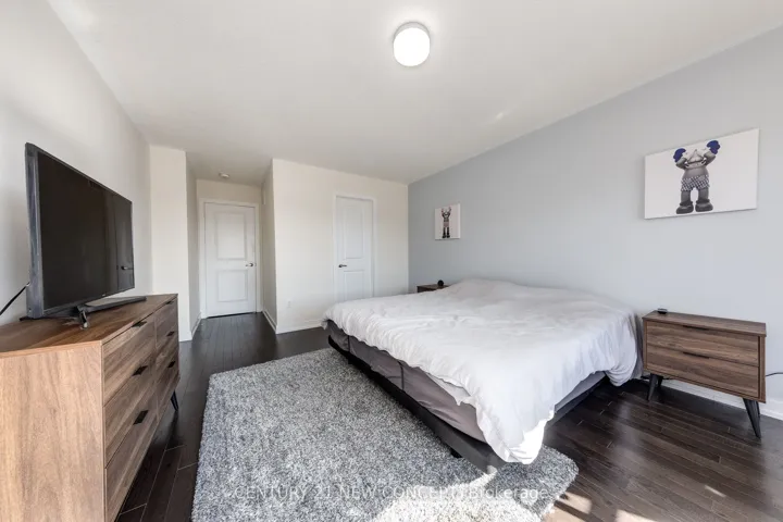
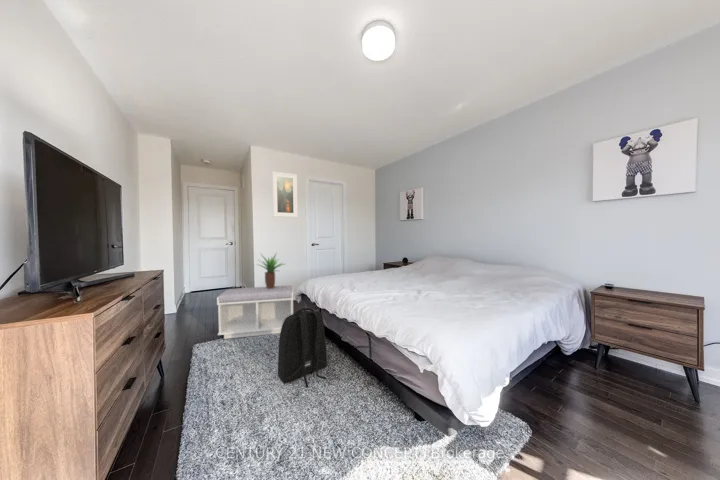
+ bench [216,284,295,340]
+ backpack [277,307,328,388]
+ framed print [271,171,299,218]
+ potted plant [255,252,285,289]
